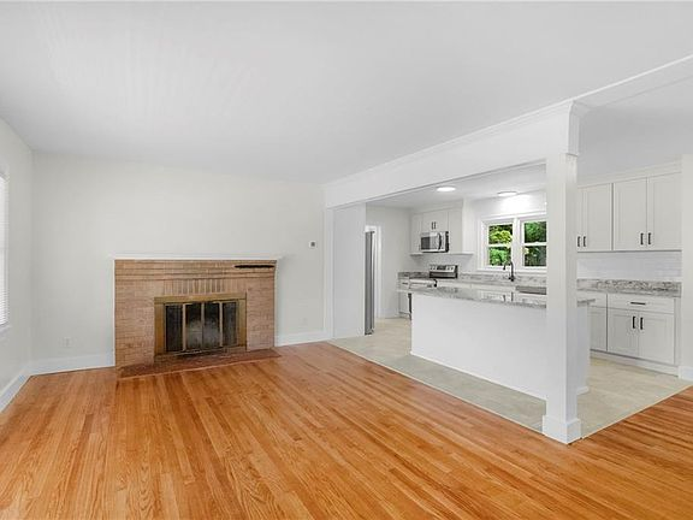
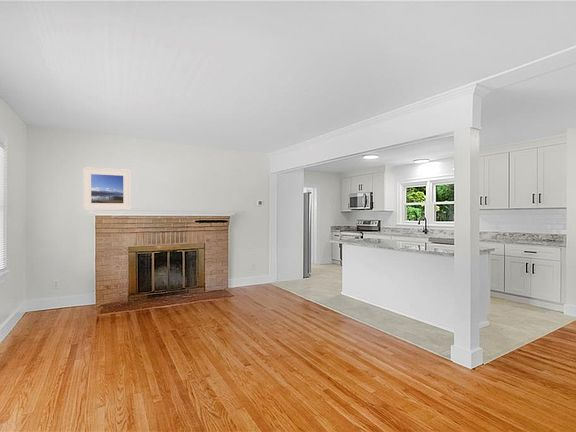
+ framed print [83,166,131,211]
